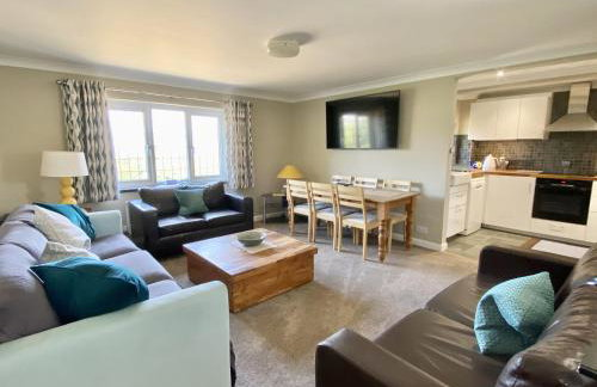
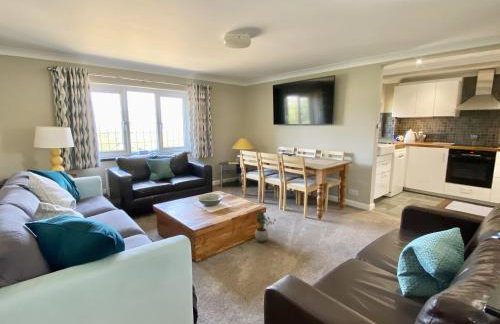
+ potted plant [254,210,277,243]
